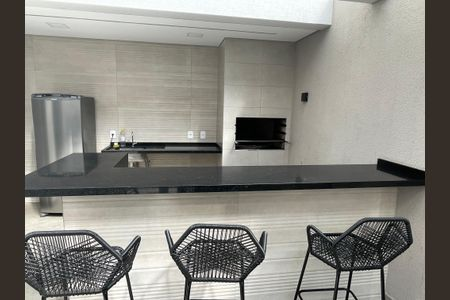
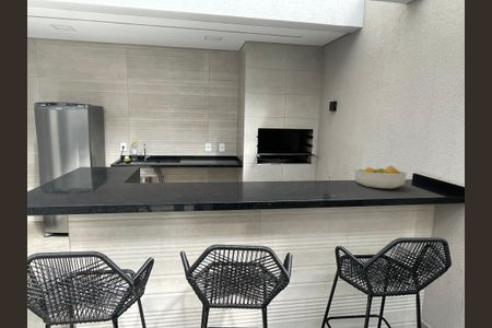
+ fruit bowl [353,165,408,189]
